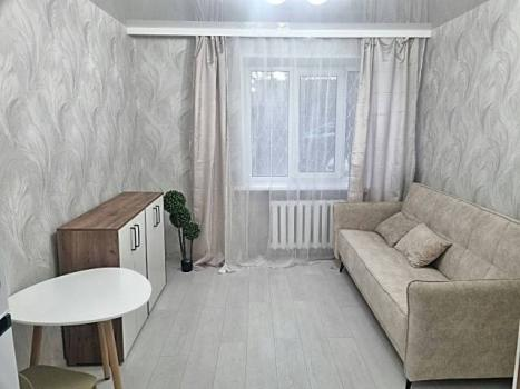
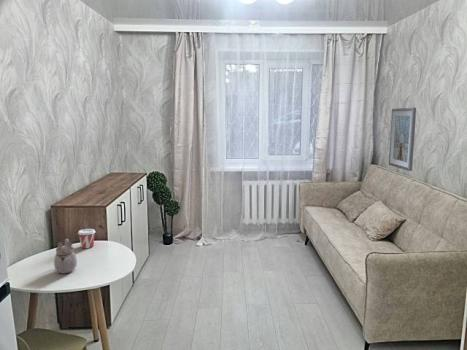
+ teapot [53,238,78,275]
+ cup [77,228,96,249]
+ picture frame [388,107,417,172]
